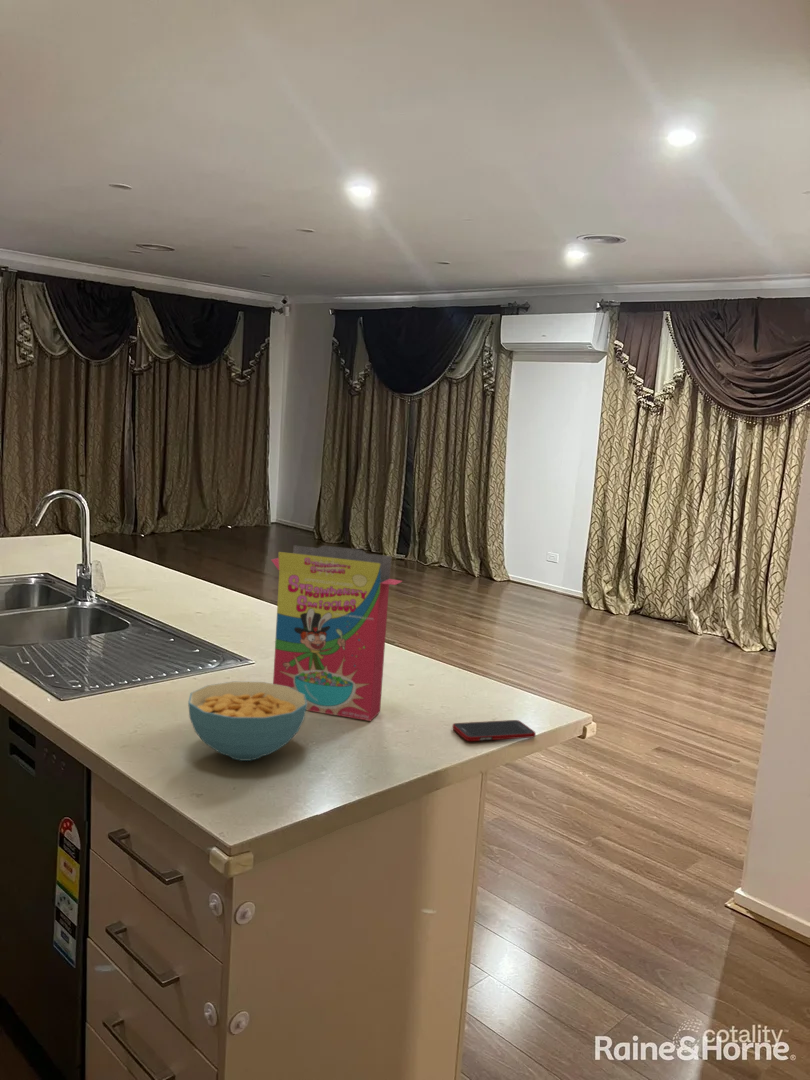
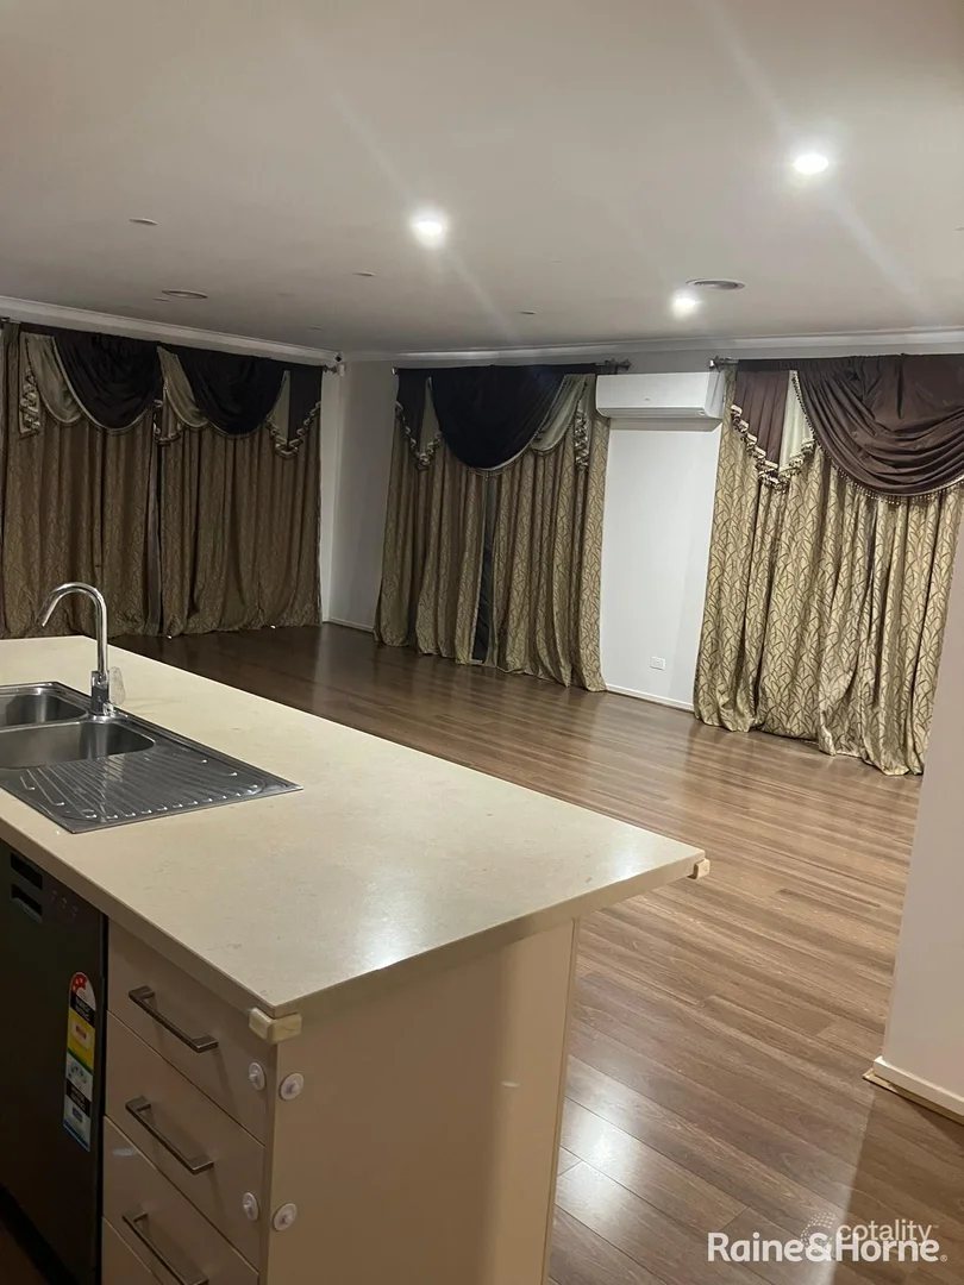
- cereal box [270,544,403,722]
- cell phone [451,719,537,742]
- cereal bowl [187,681,307,762]
